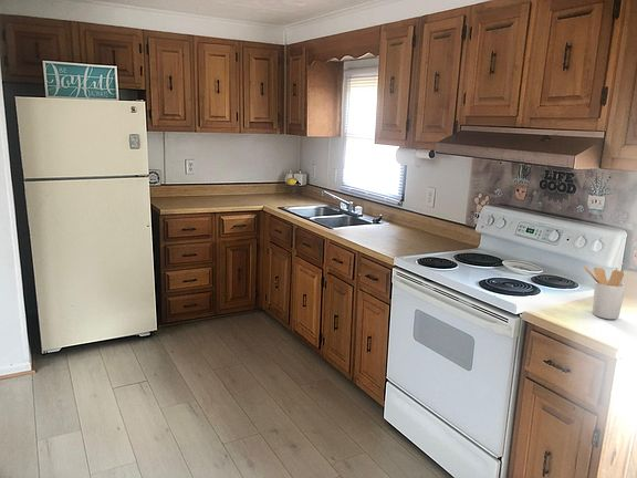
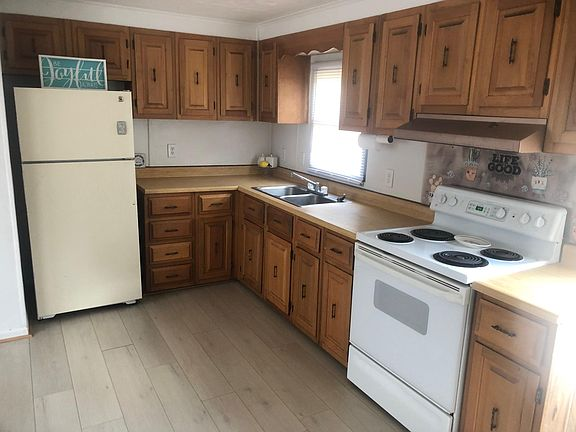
- utensil holder [583,264,627,320]
